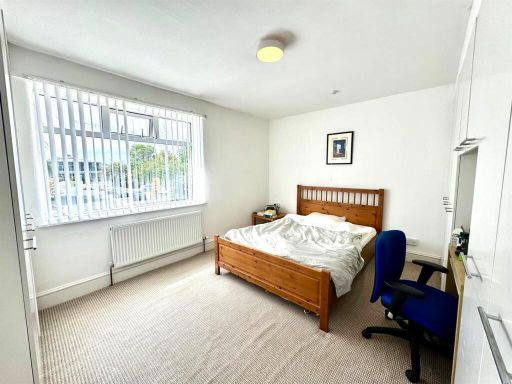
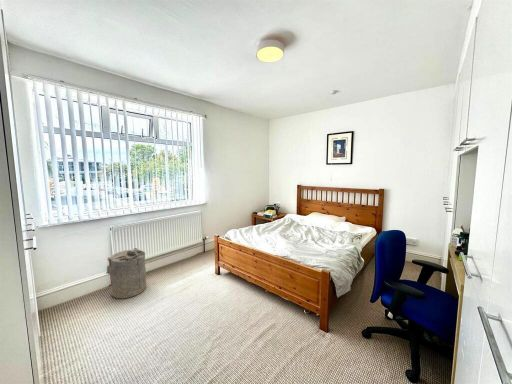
+ laundry hamper [105,247,147,299]
